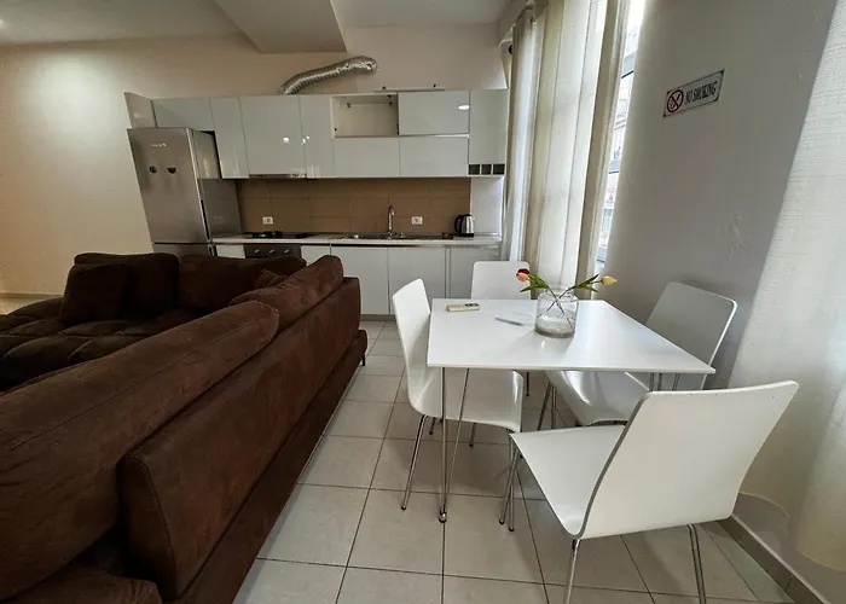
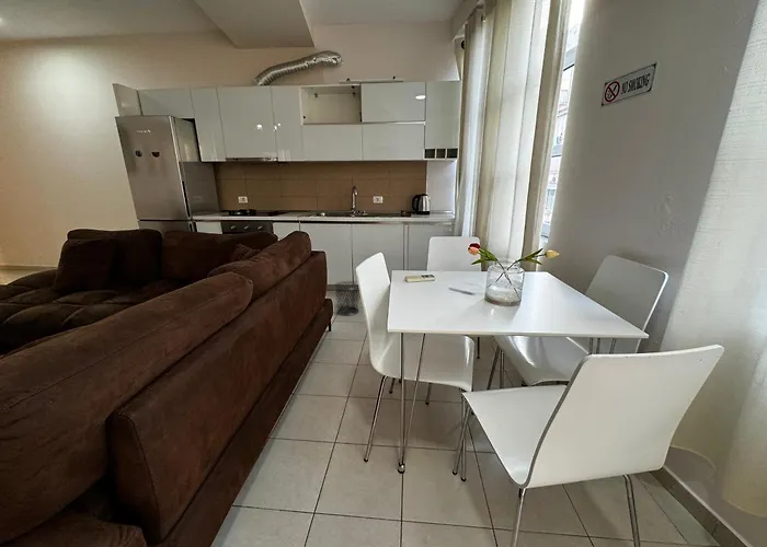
+ waste bin [333,280,360,316]
